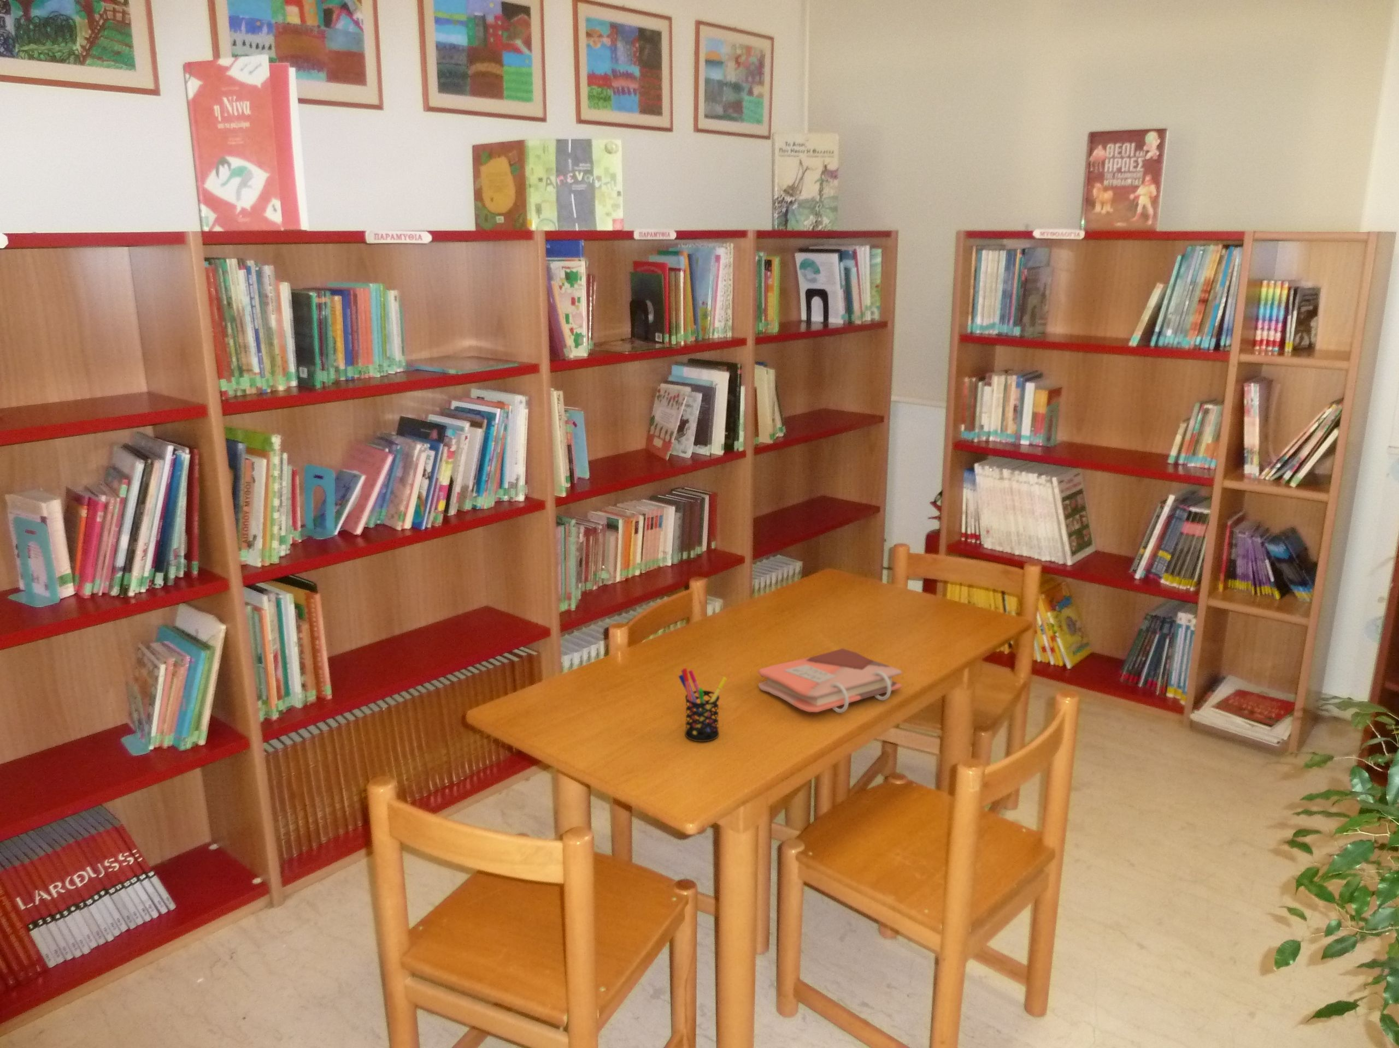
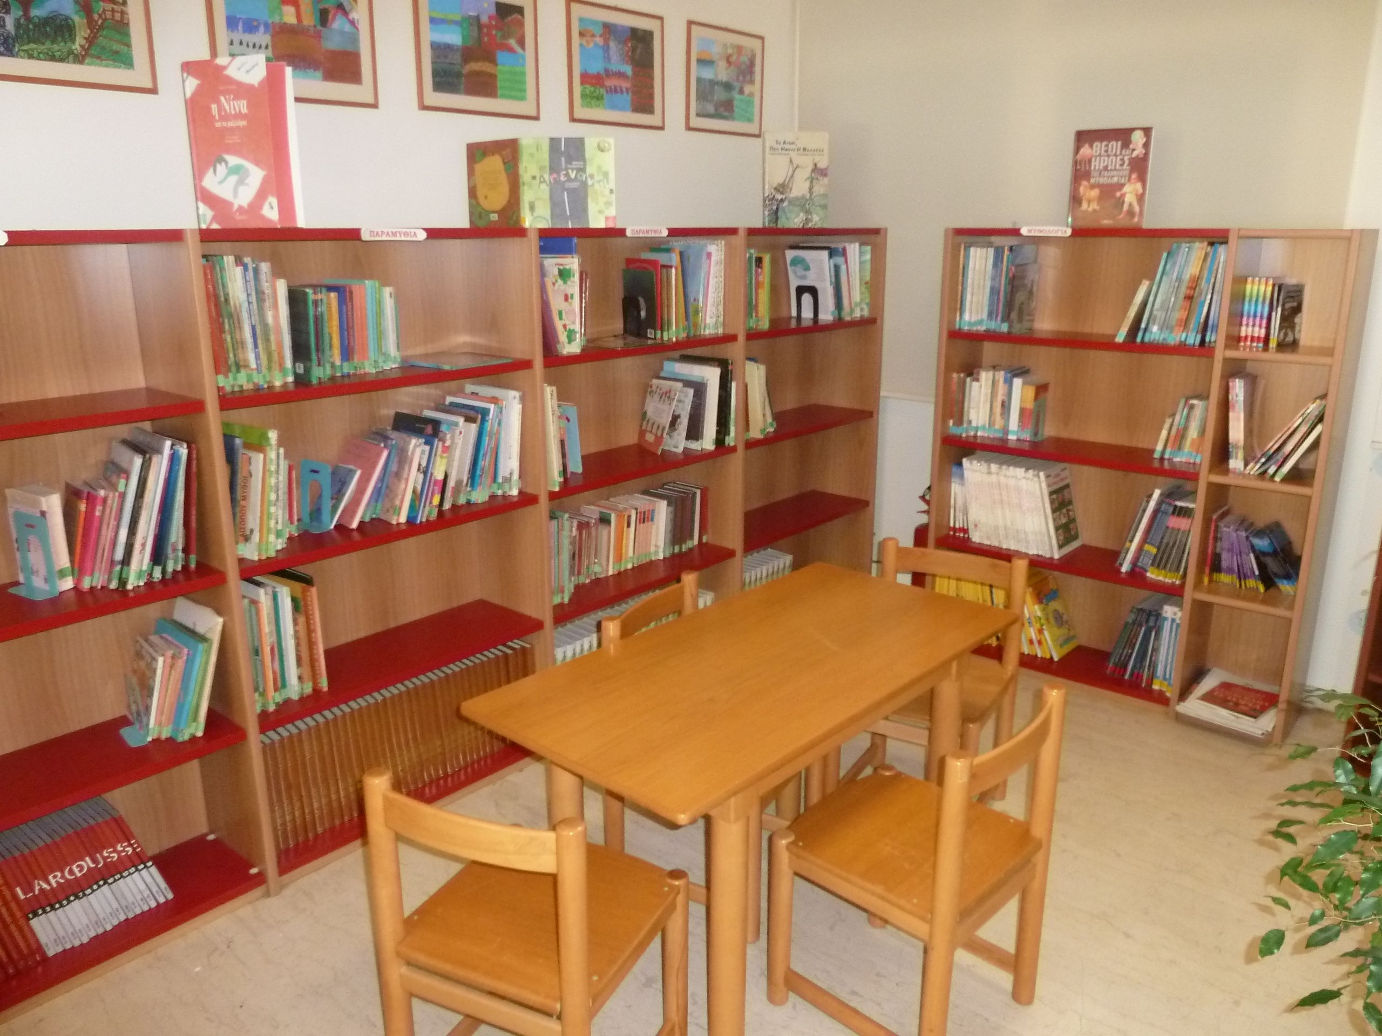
- phonebook [758,648,903,713]
- pen holder [677,667,727,742]
